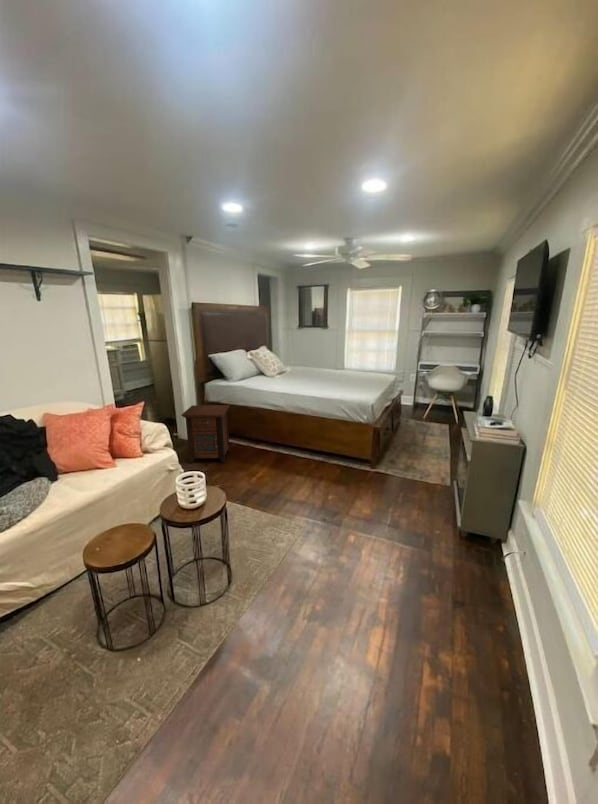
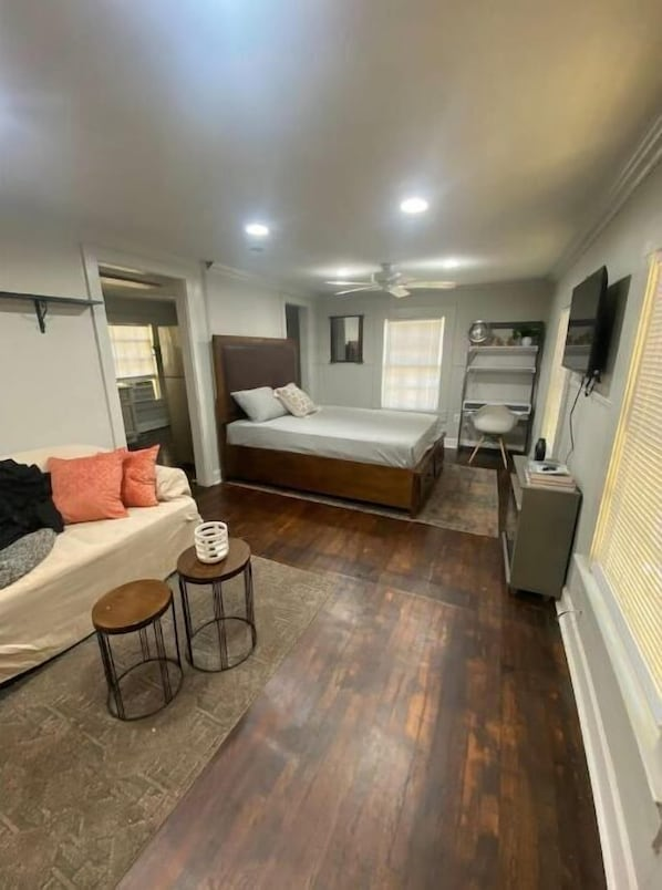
- nightstand [180,404,231,464]
